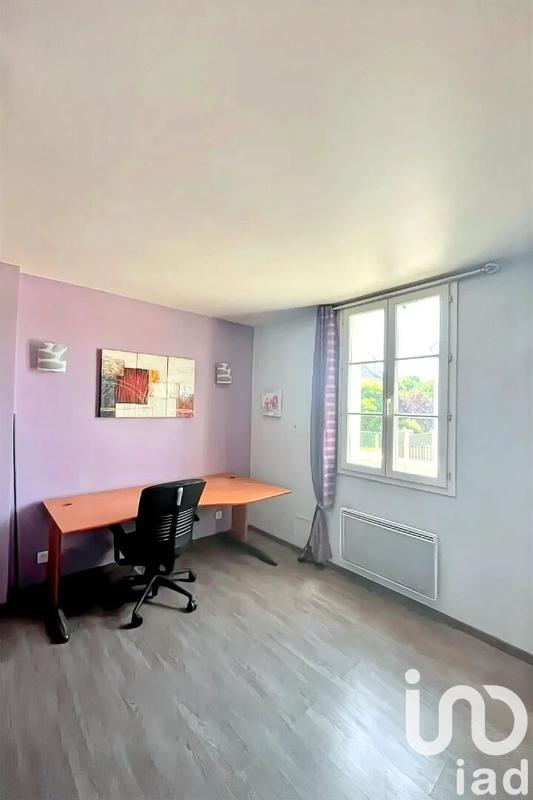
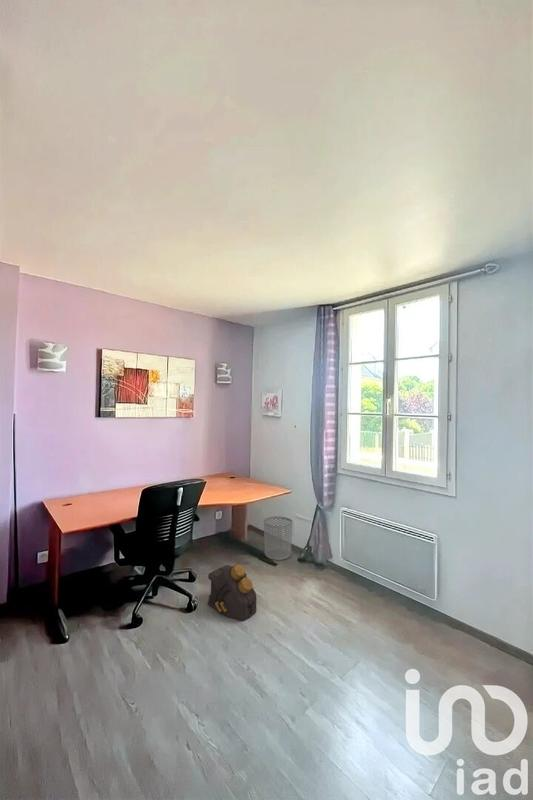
+ waste bin [263,516,293,561]
+ backpack [207,563,257,621]
